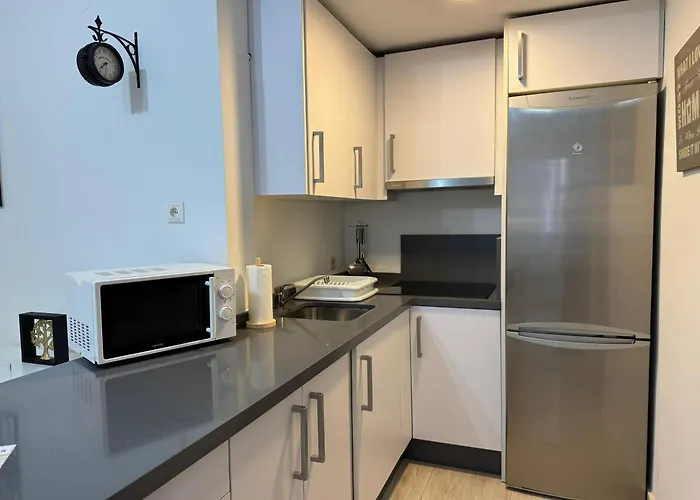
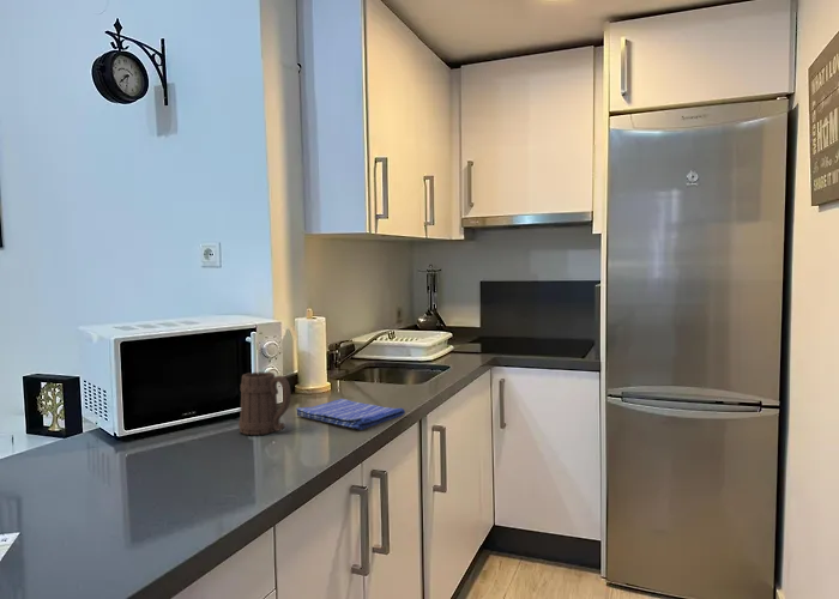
+ mug [237,371,292,436]
+ dish towel [295,398,406,431]
